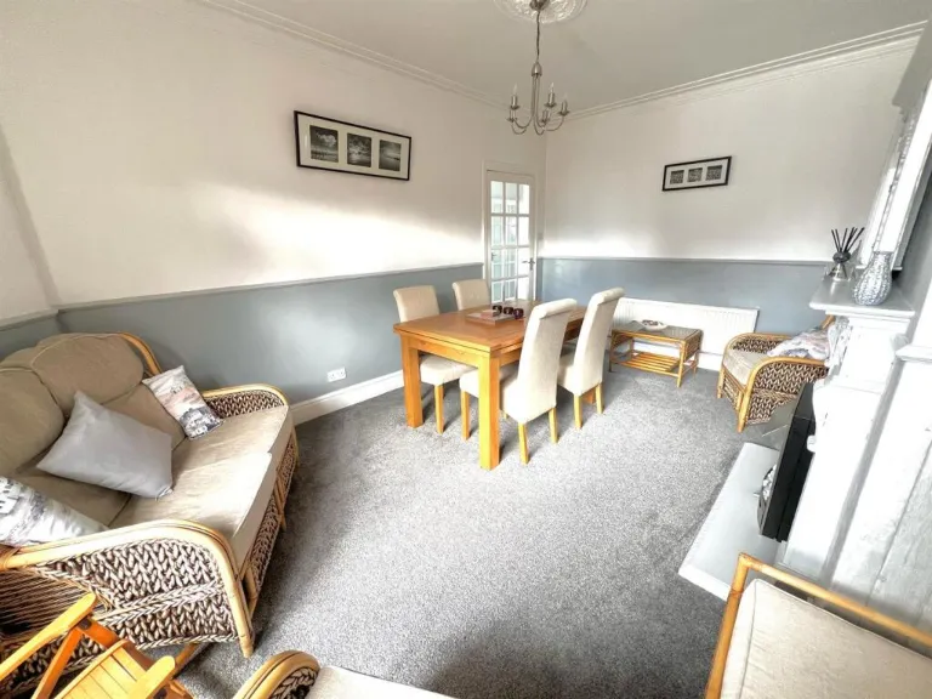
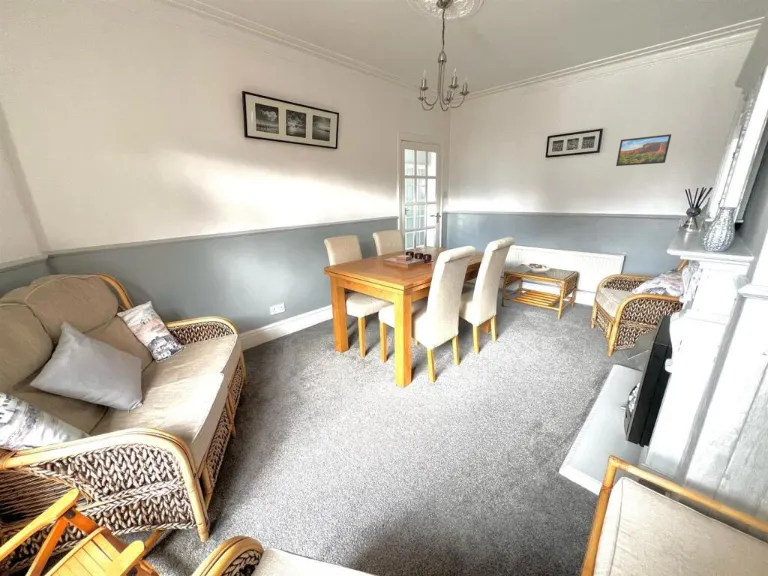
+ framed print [615,133,672,167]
